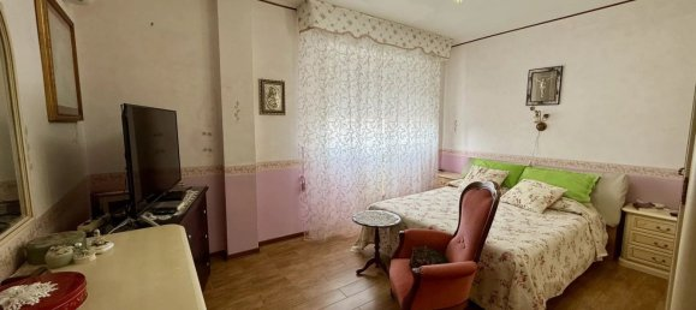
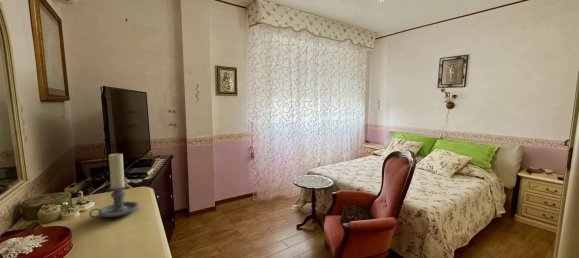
+ candle holder [88,152,140,219]
